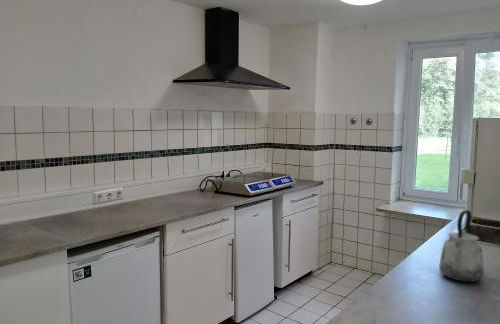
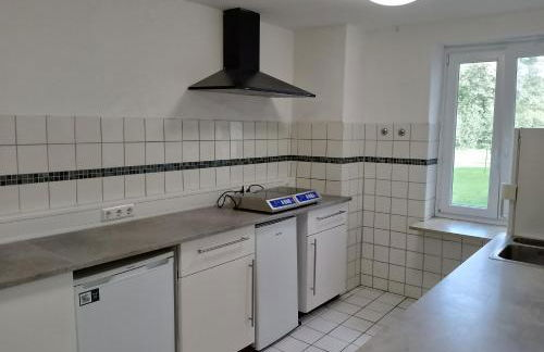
- kettle [438,209,485,283]
